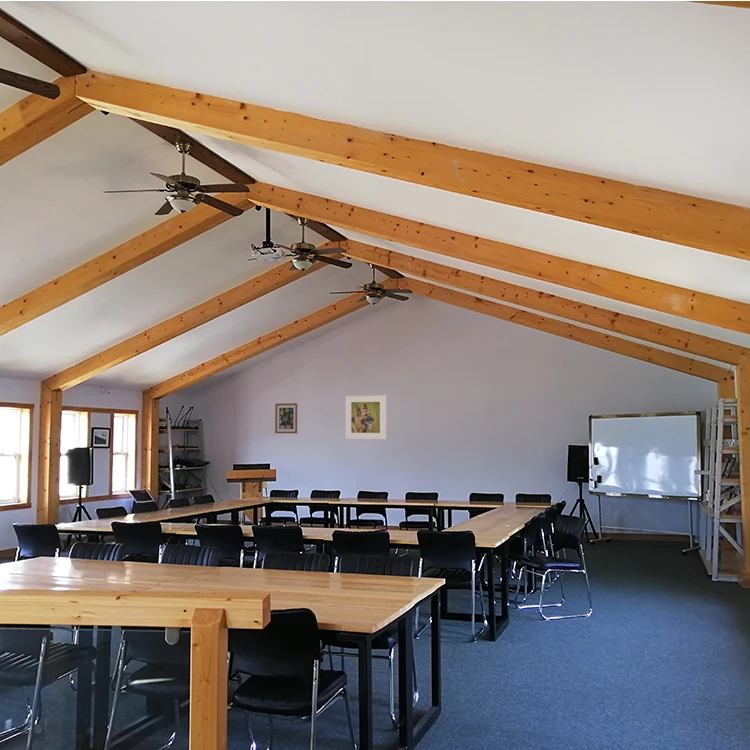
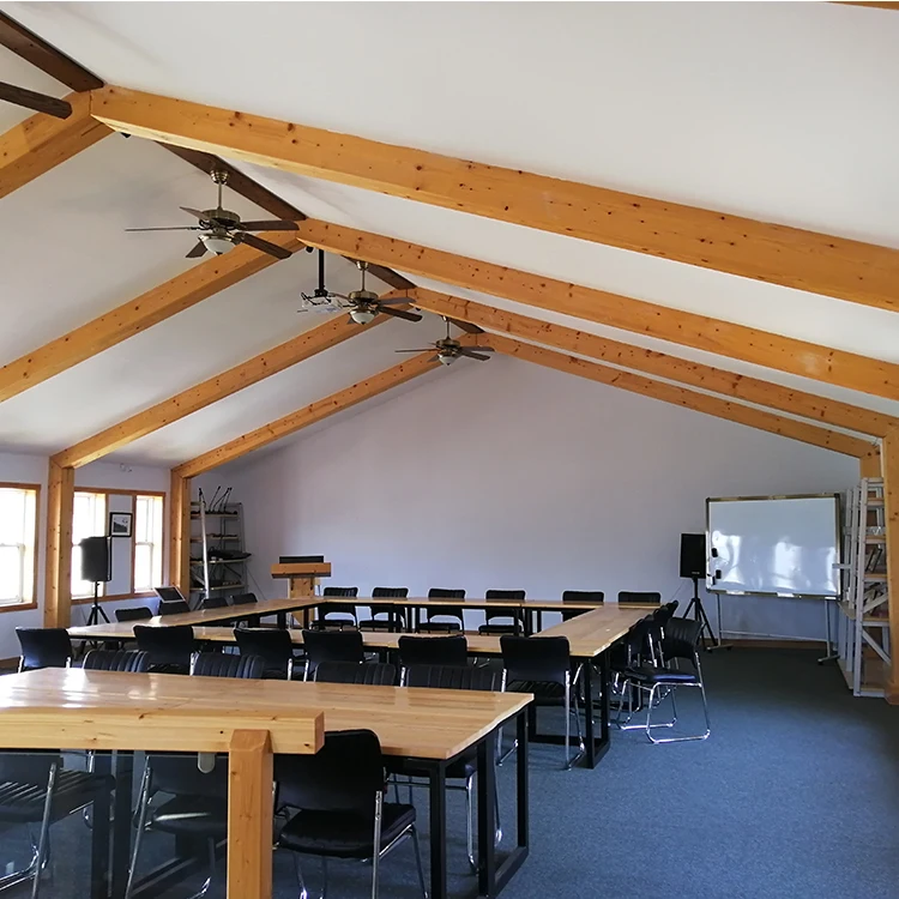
- wall art [274,402,298,434]
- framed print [345,394,387,440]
